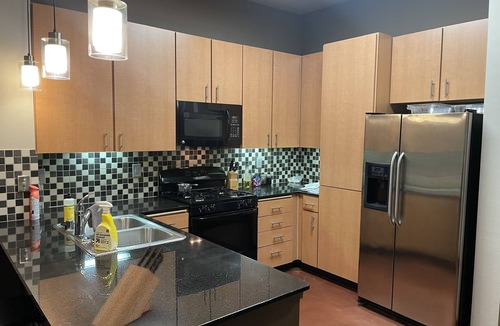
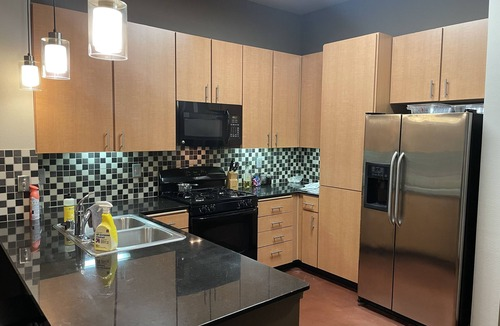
- knife block [90,245,165,326]
